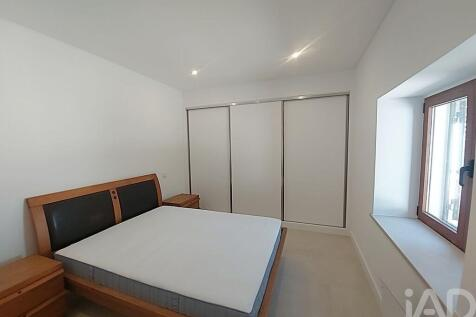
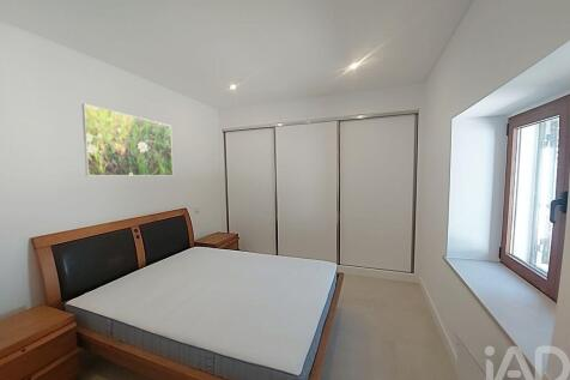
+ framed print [80,103,174,177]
